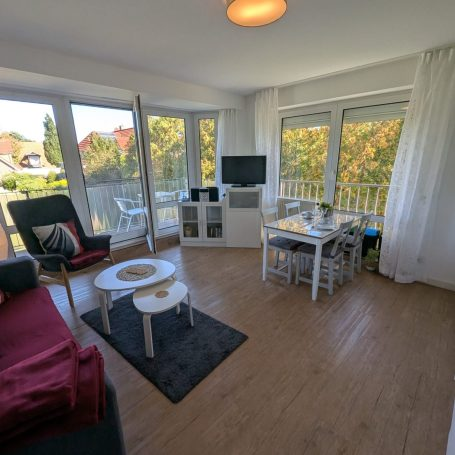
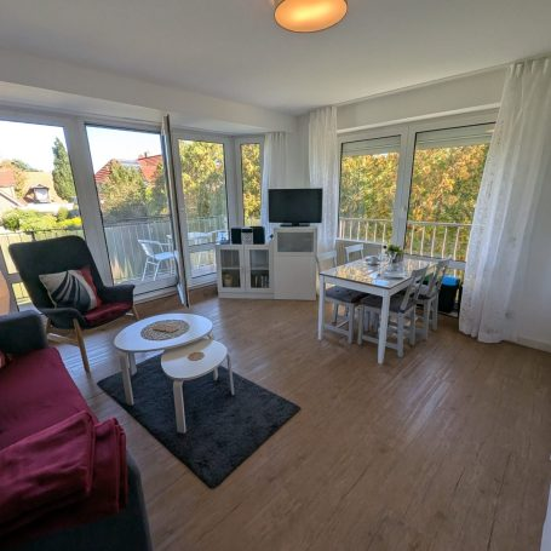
- potted plant [362,247,381,271]
